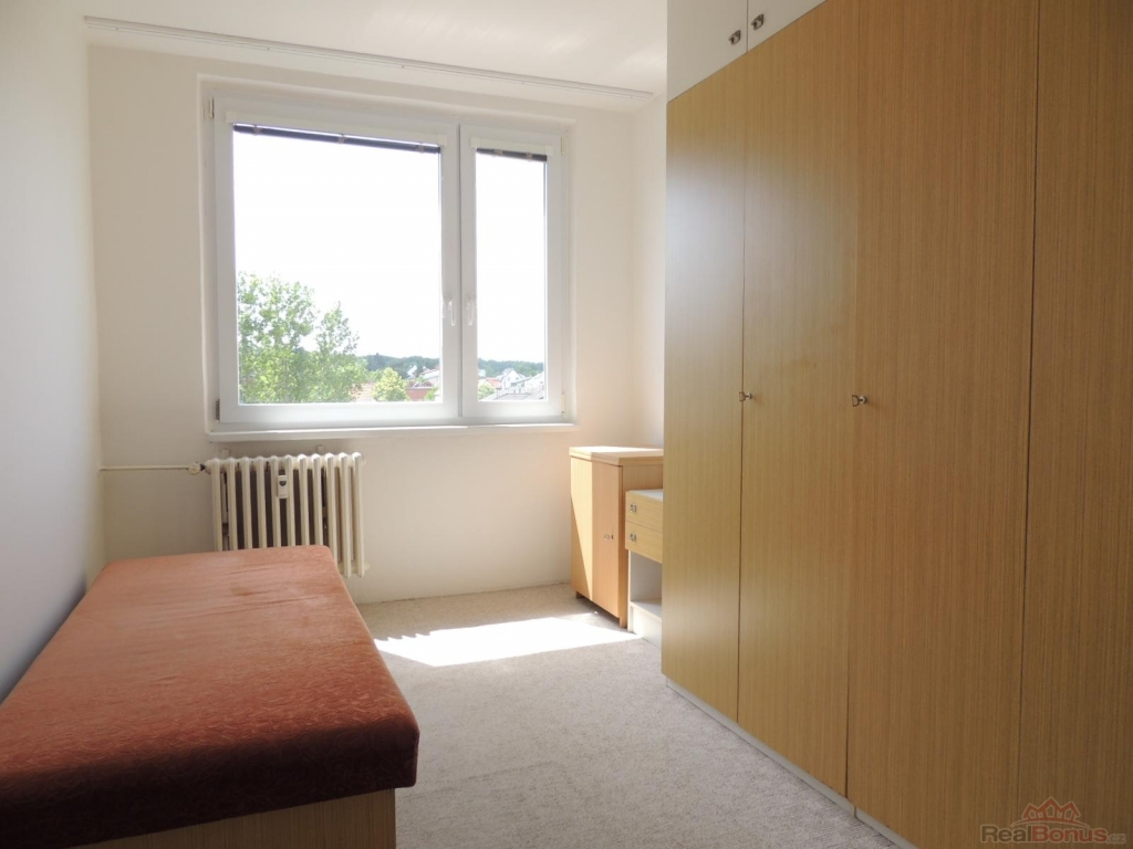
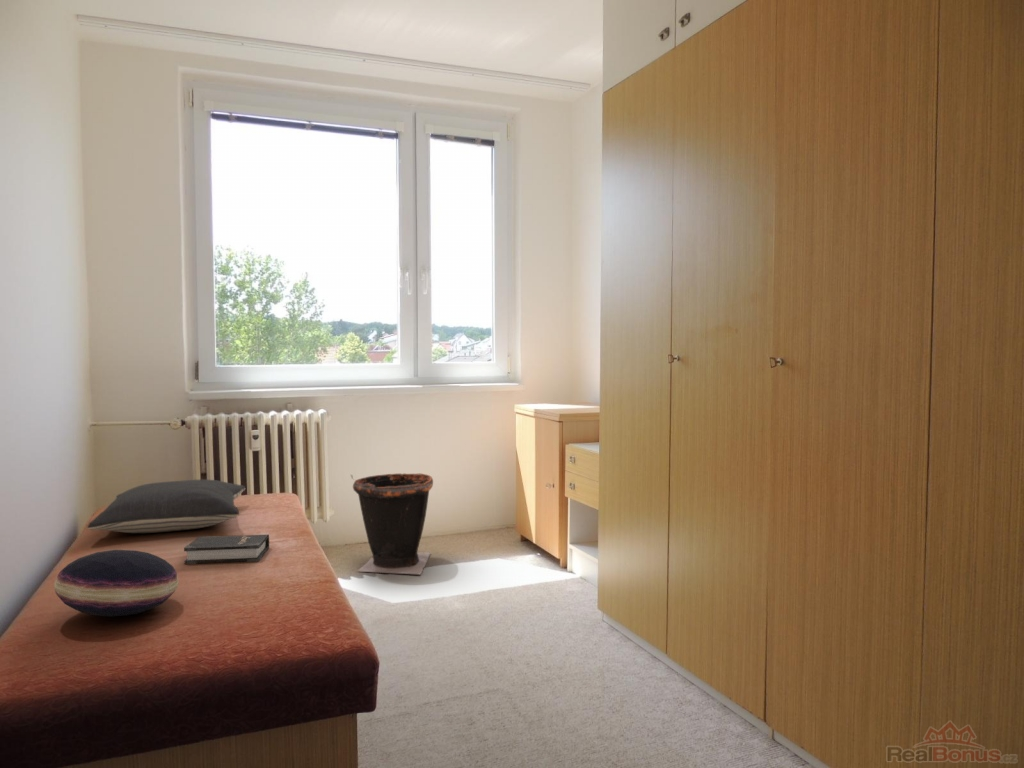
+ hardback book [183,534,270,565]
+ cushion [53,549,180,617]
+ pillow [87,479,246,534]
+ waste bin [350,473,434,576]
